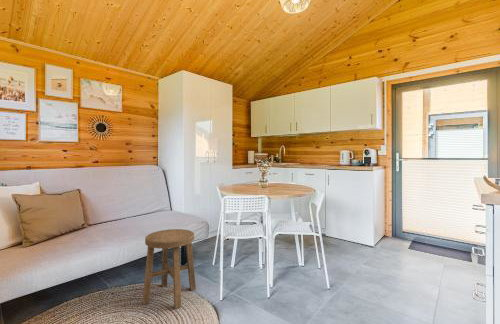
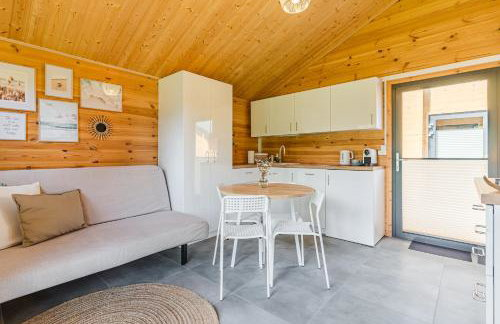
- stool [142,228,197,309]
